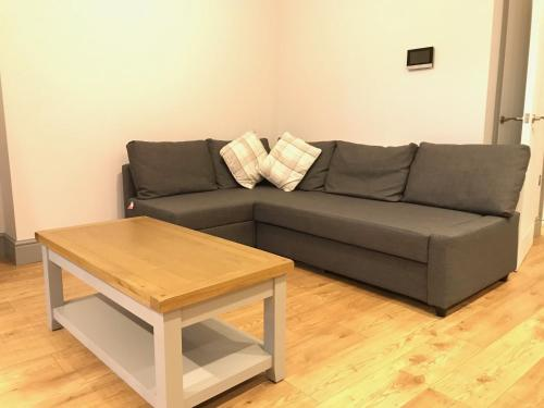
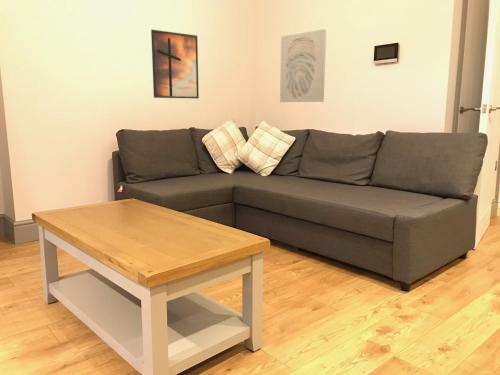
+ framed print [150,29,200,99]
+ wall art [279,28,327,103]
